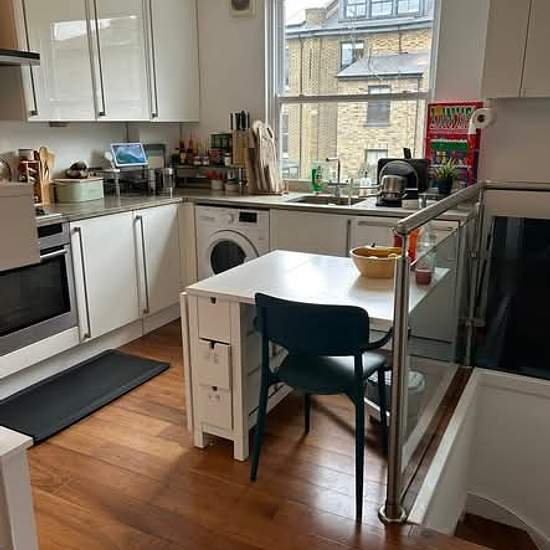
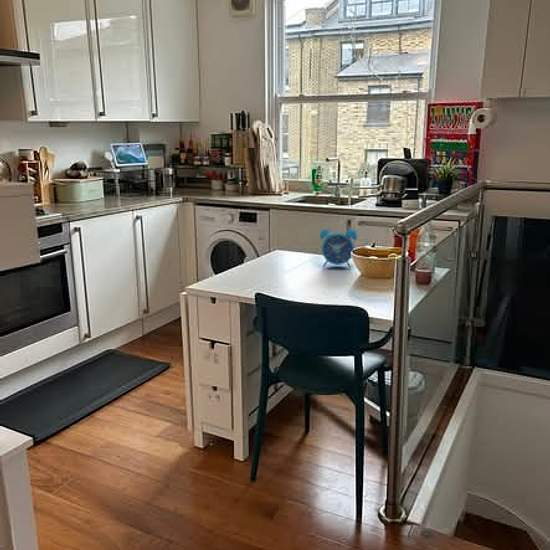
+ alarm clock [319,221,358,269]
